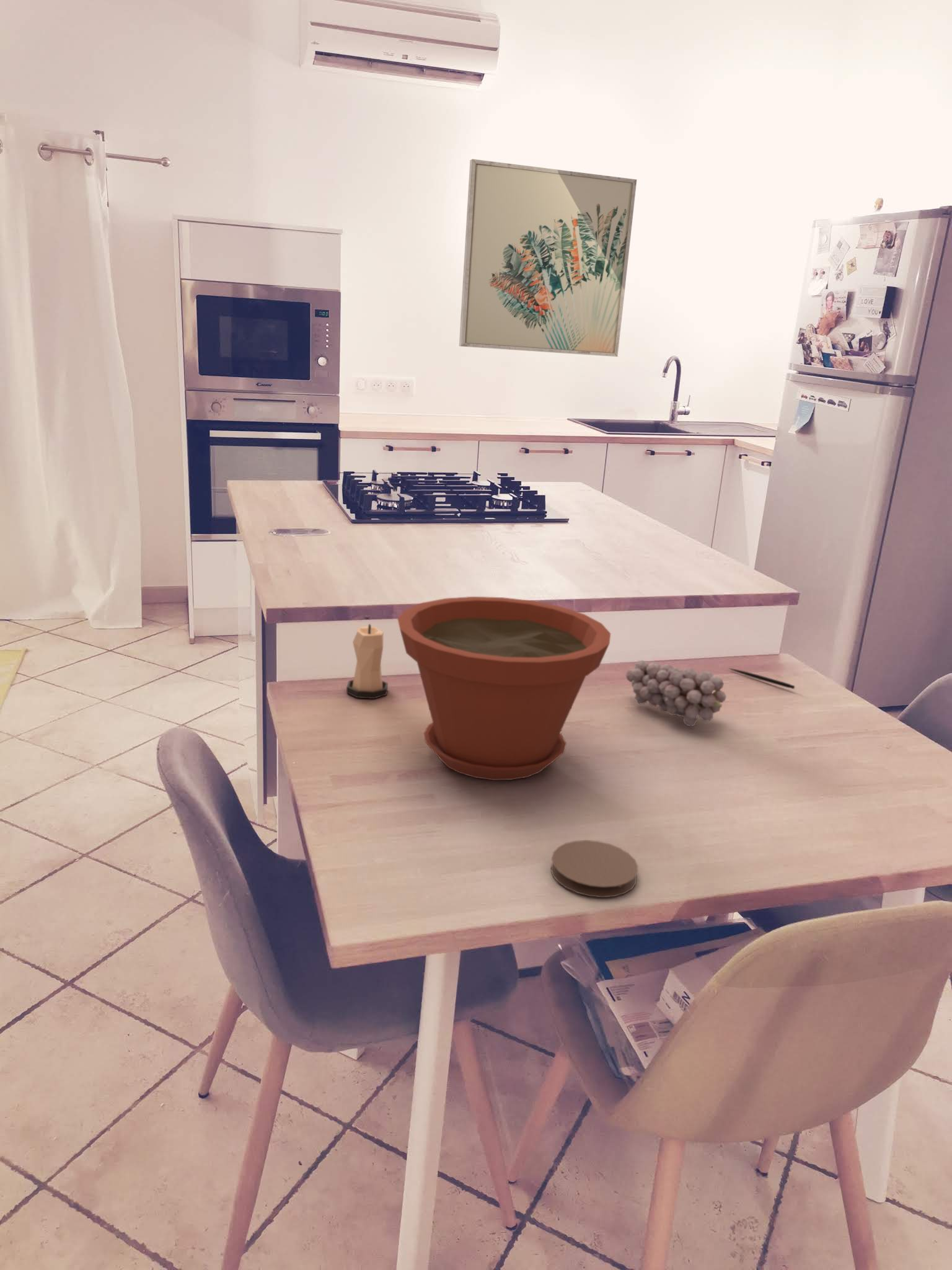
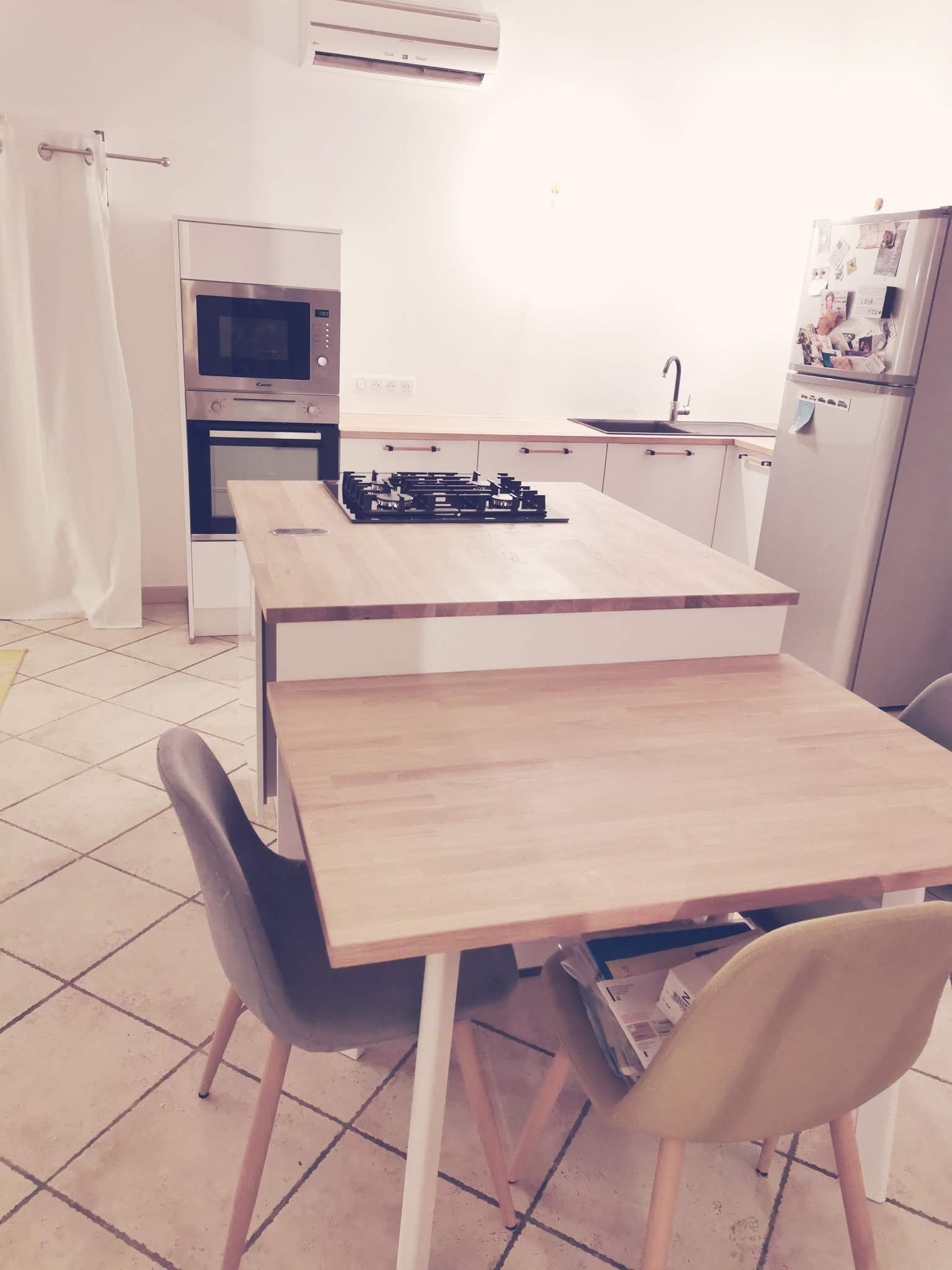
- wall art [459,159,637,357]
- pen [728,668,795,690]
- plant pot [397,596,611,781]
- candle [346,623,389,699]
- coaster [550,840,639,898]
- fruit [625,660,727,727]
